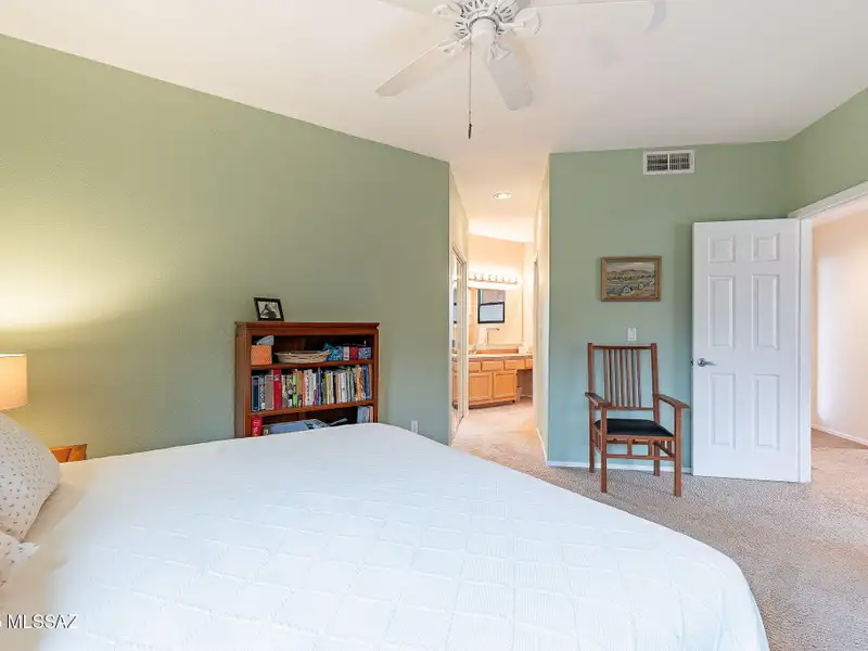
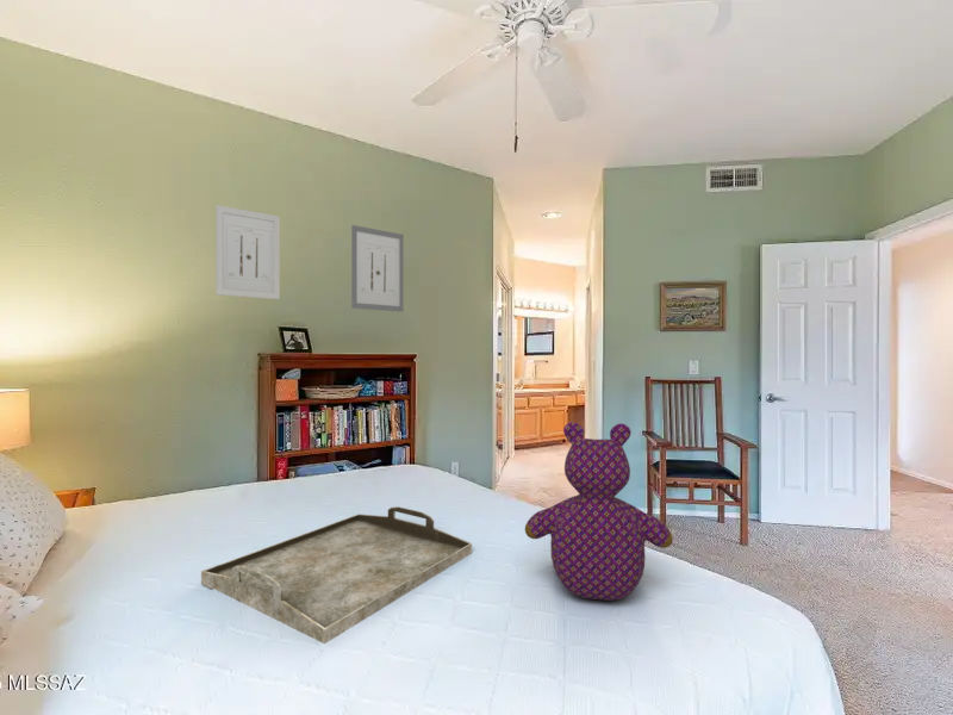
+ wall art [350,224,404,312]
+ serving tray [200,505,473,645]
+ teddy bear [524,422,674,602]
+ wall art [214,204,281,300]
